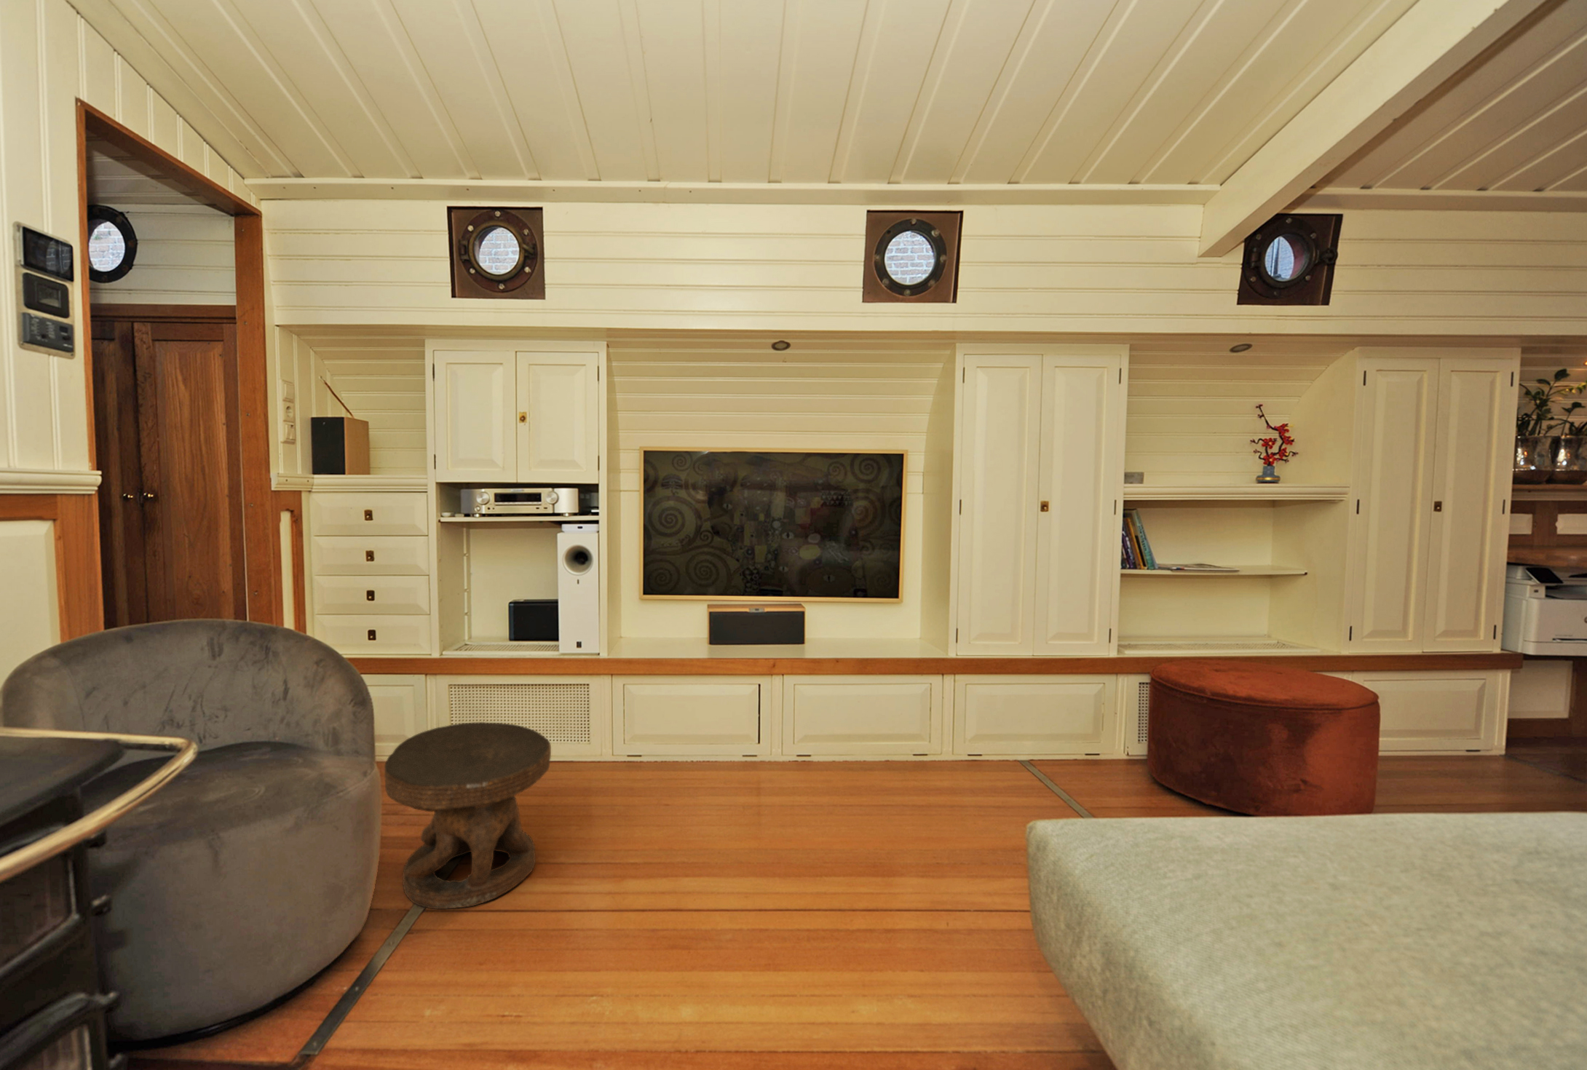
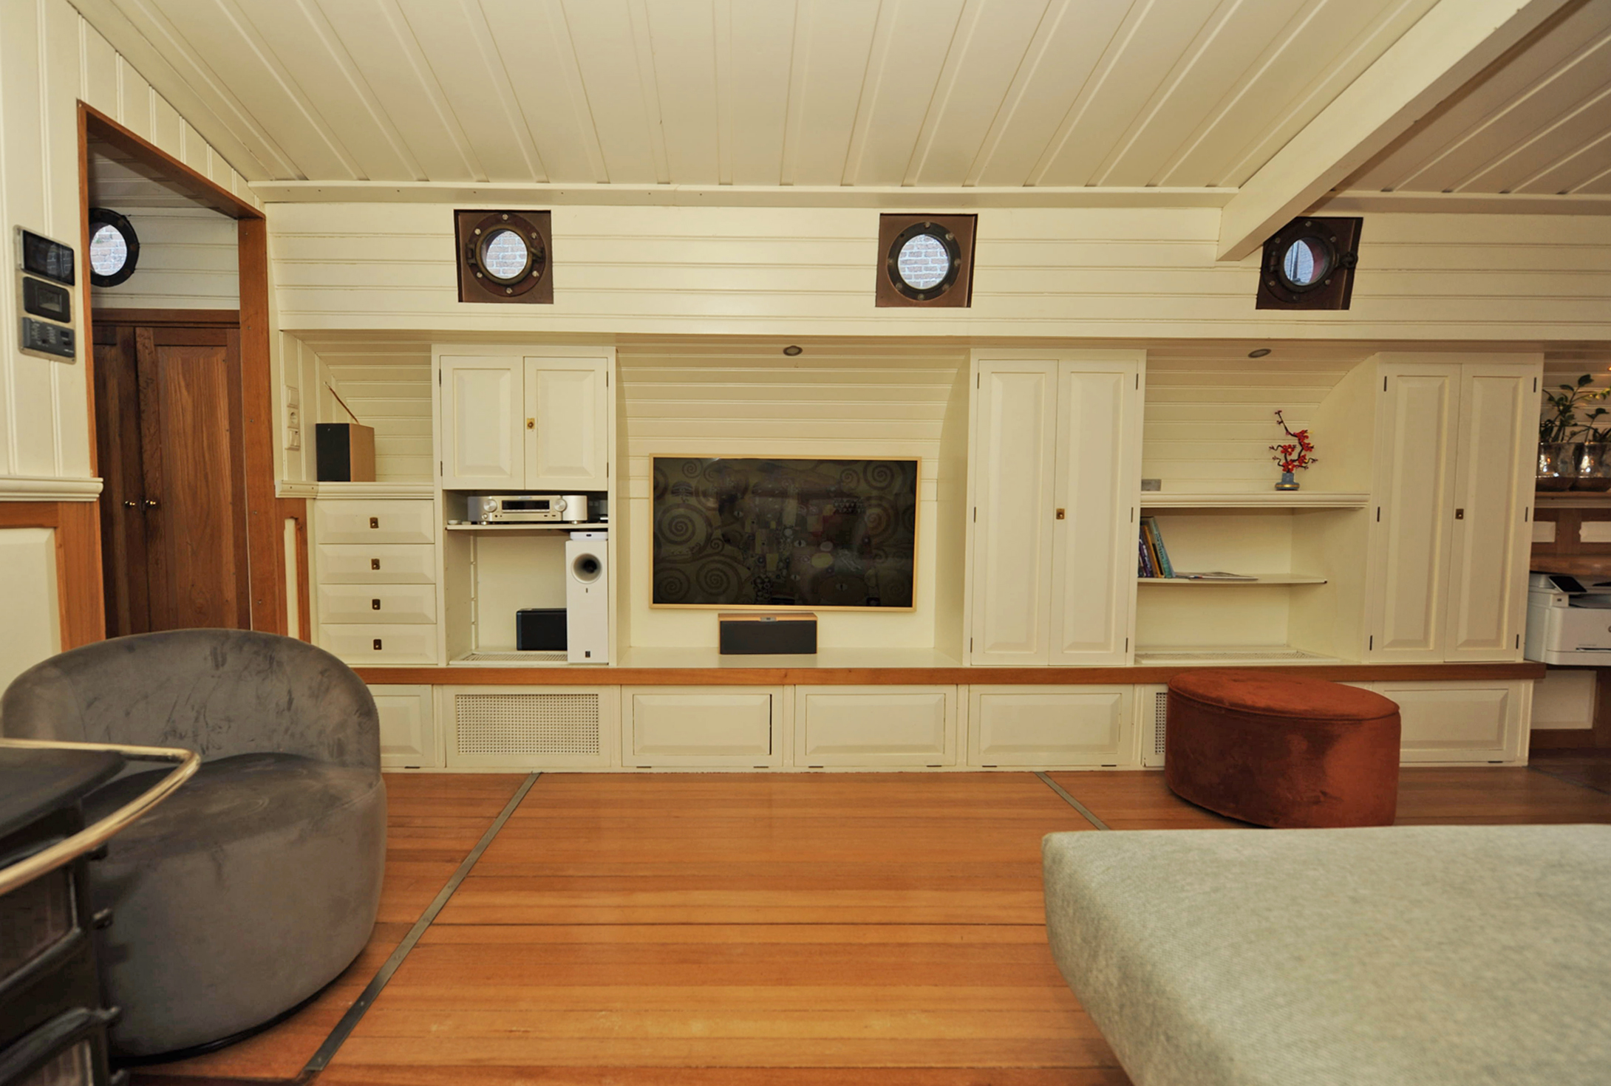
- side table [383,721,552,910]
